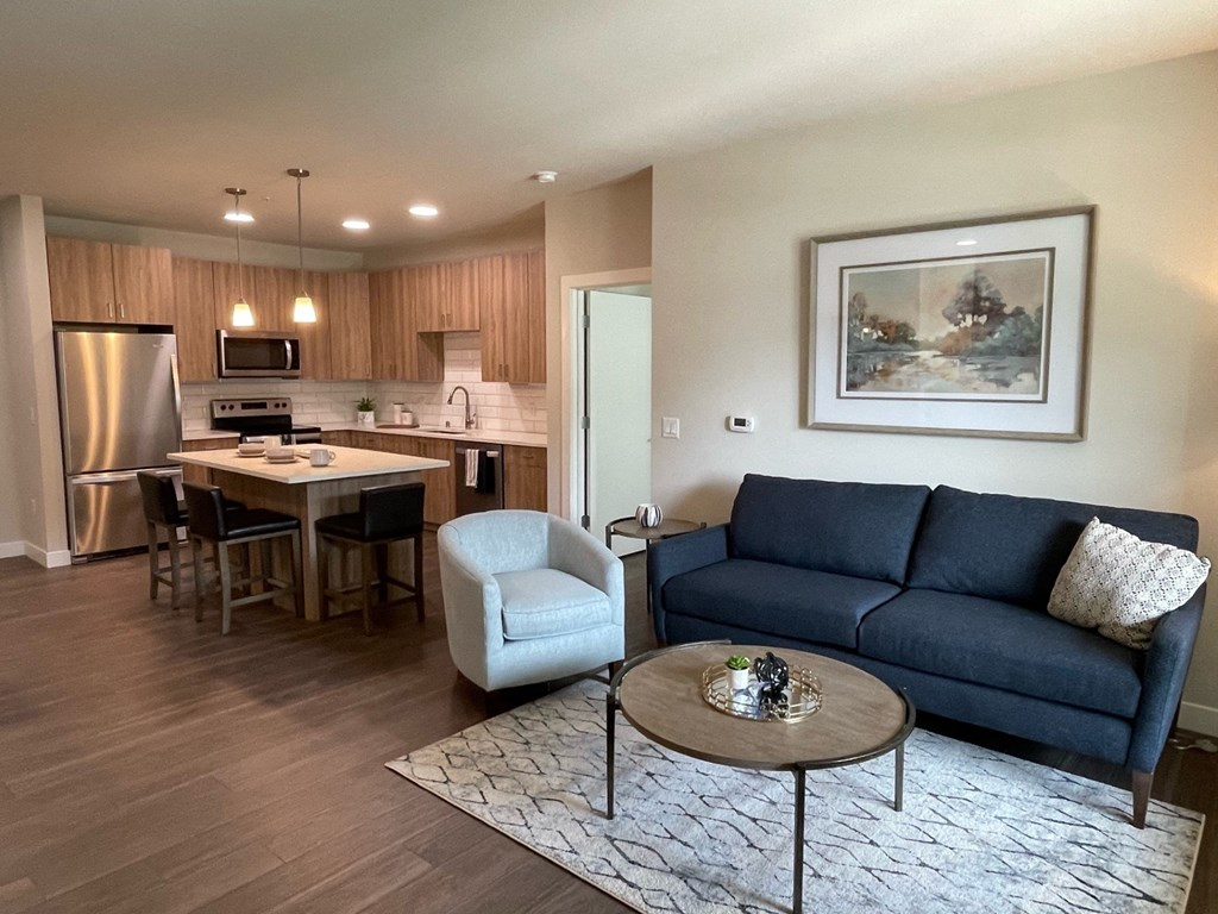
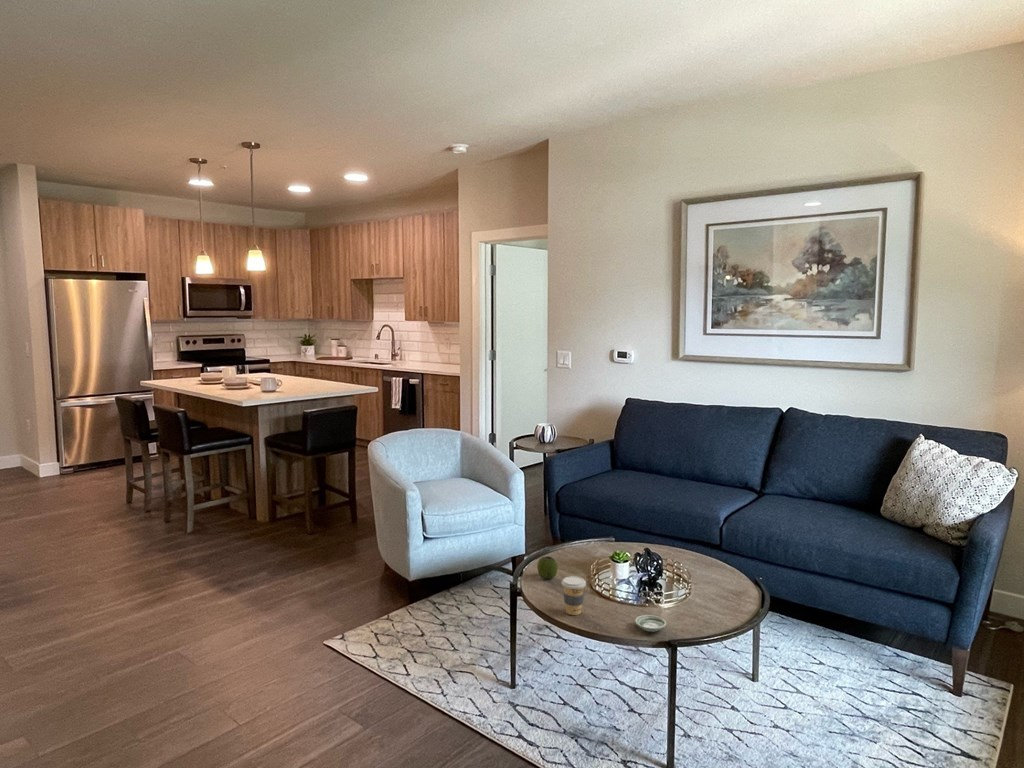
+ saucer [634,614,667,633]
+ coffee cup [561,575,587,616]
+ apple [536,555,559,580]
